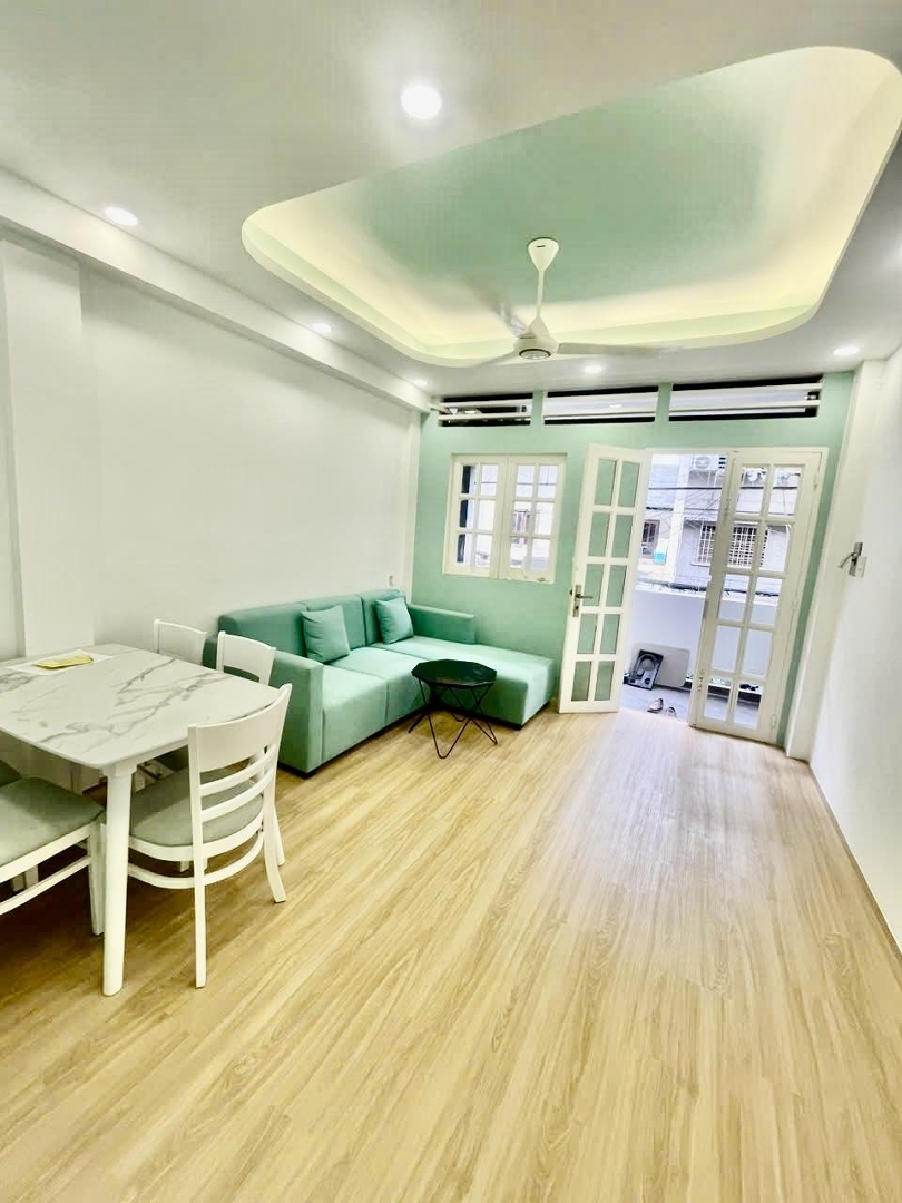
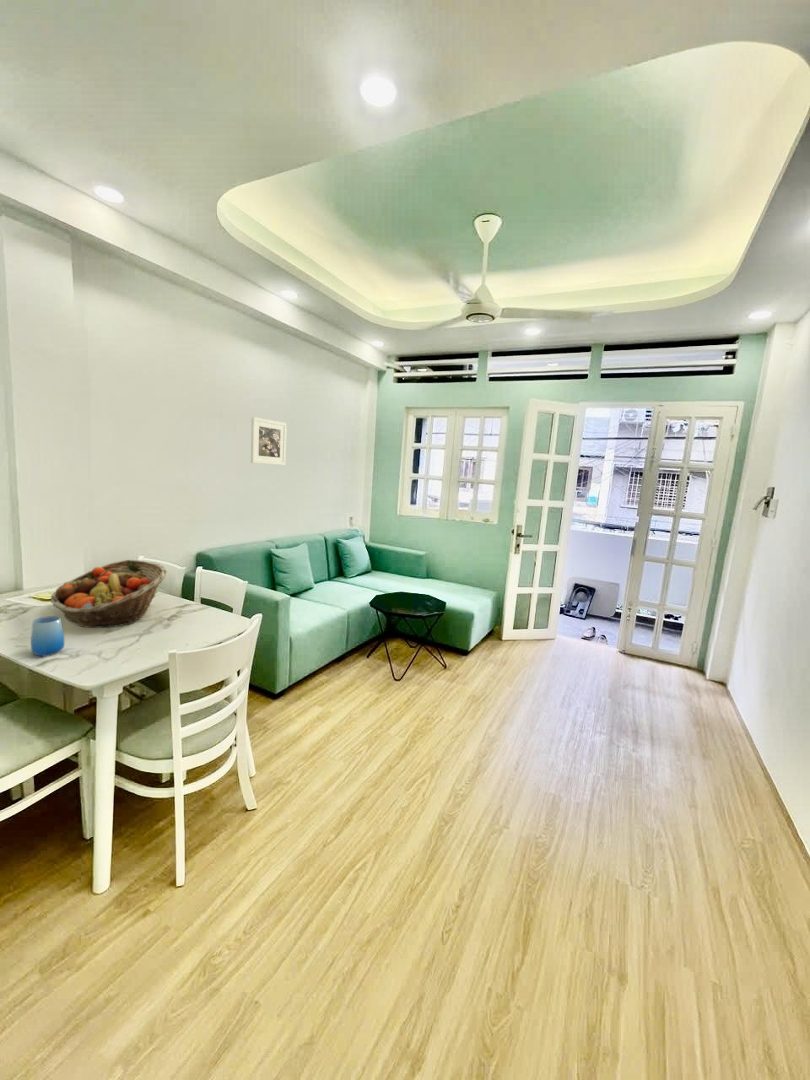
+ cup [30,615,65,657]
+ fruit basket [49,559,168,629]
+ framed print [250,416,288,466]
